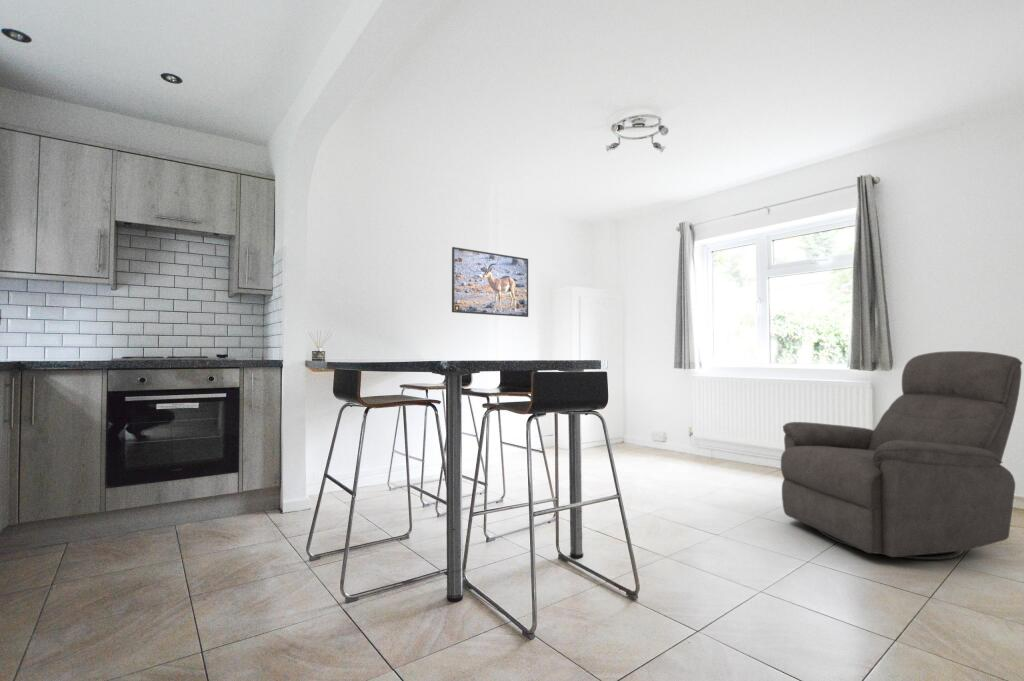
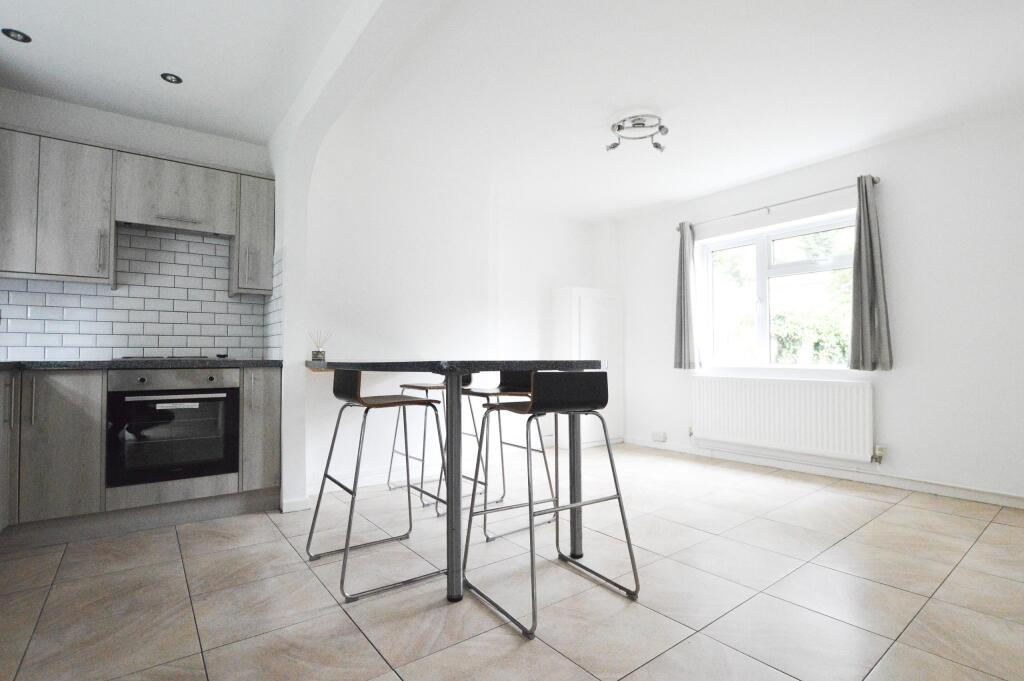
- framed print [451,246,529,318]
- chair [780,350,1024,561]
